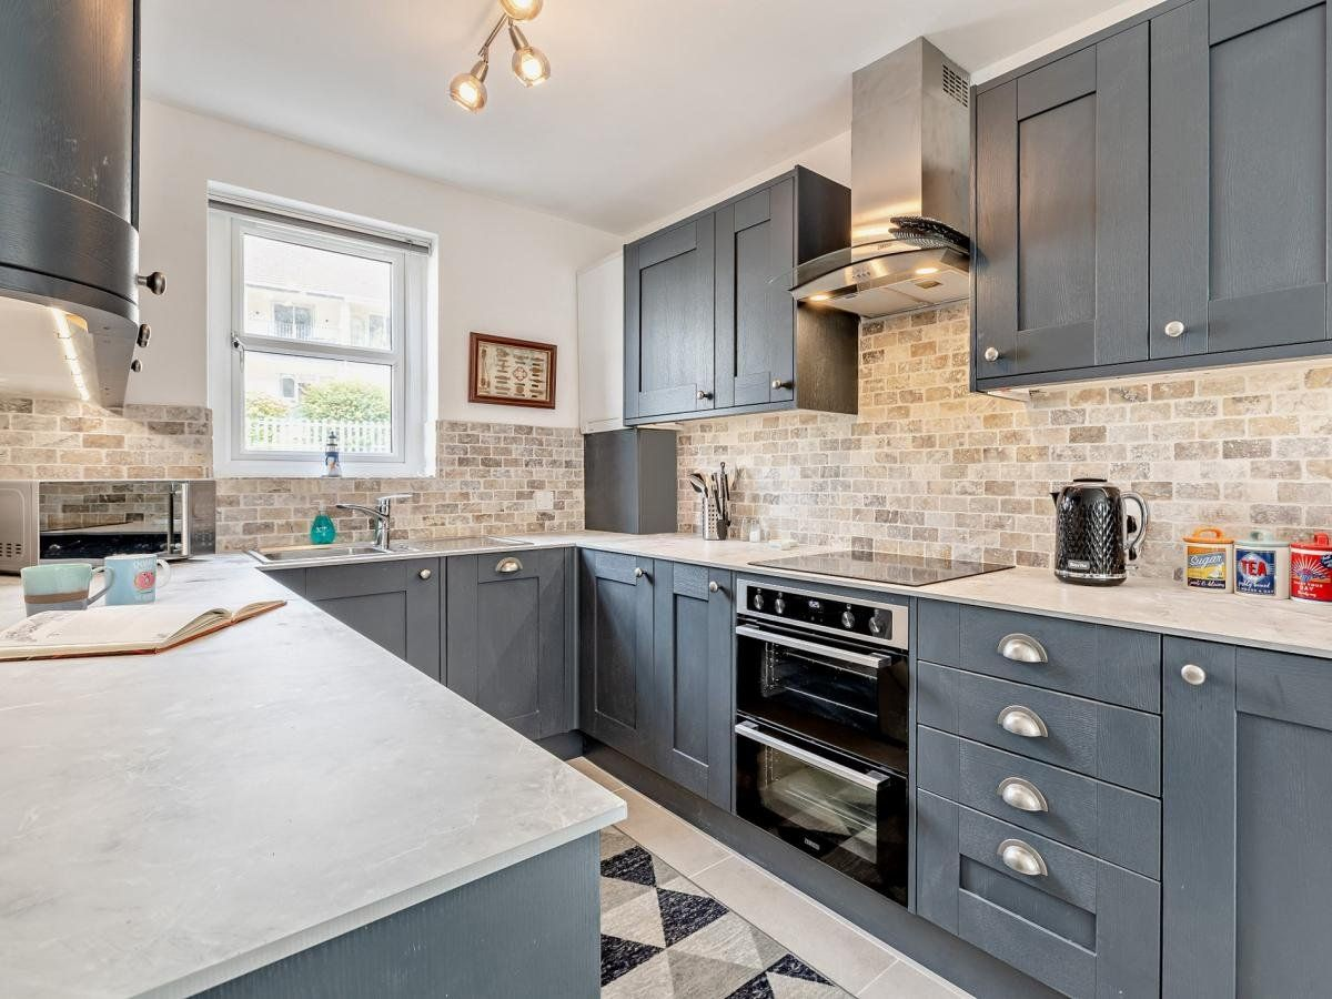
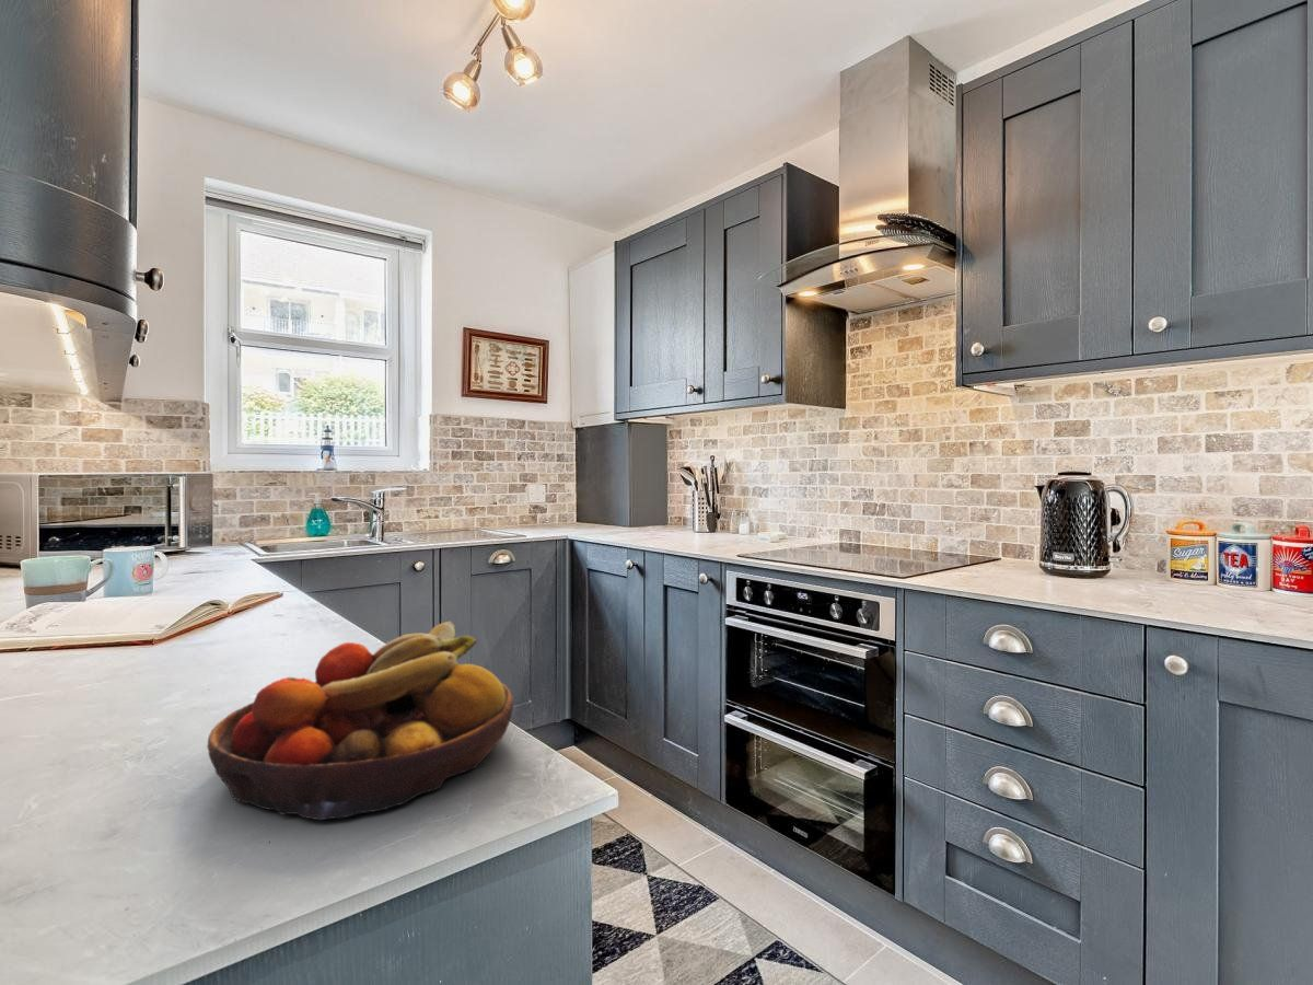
+ fruit bowl [206,621,514,821]
